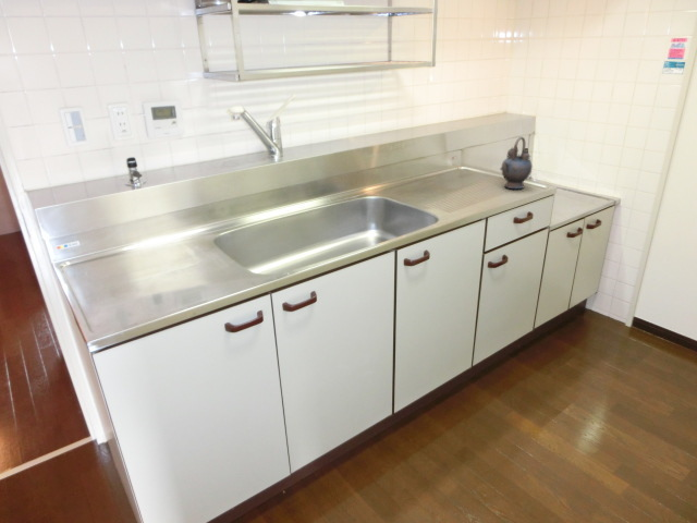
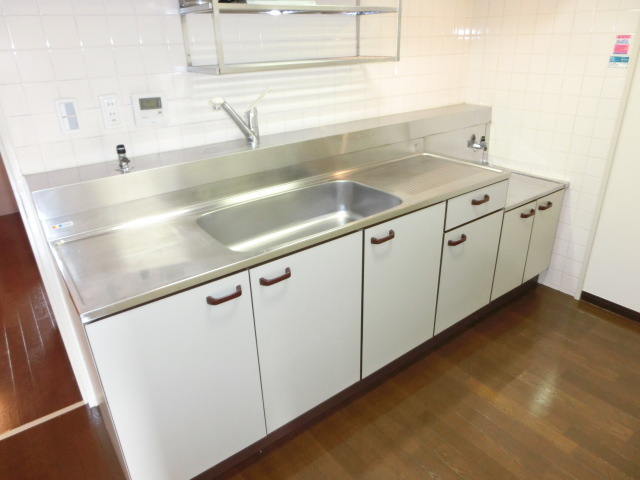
- teapot [499,136,534,190]
